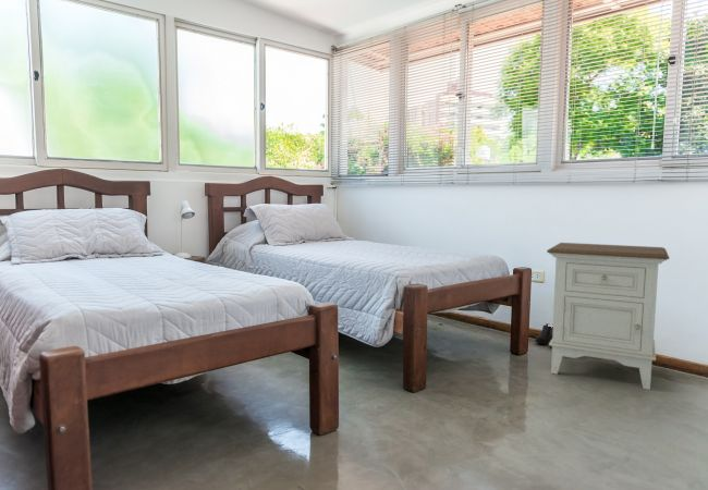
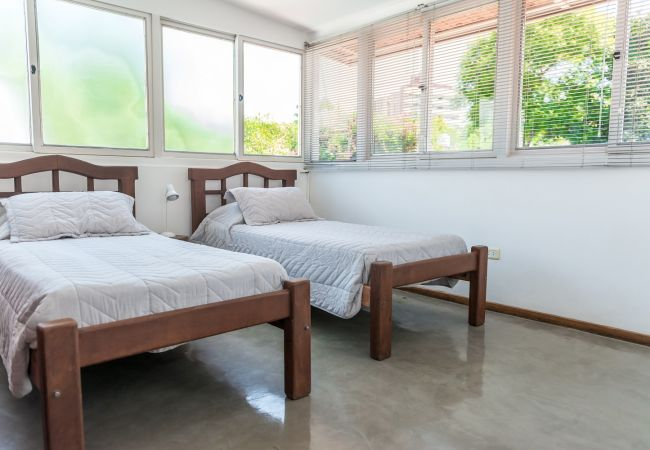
- boots [534,322,553,348]
- nightstand [546,242,670,391]
